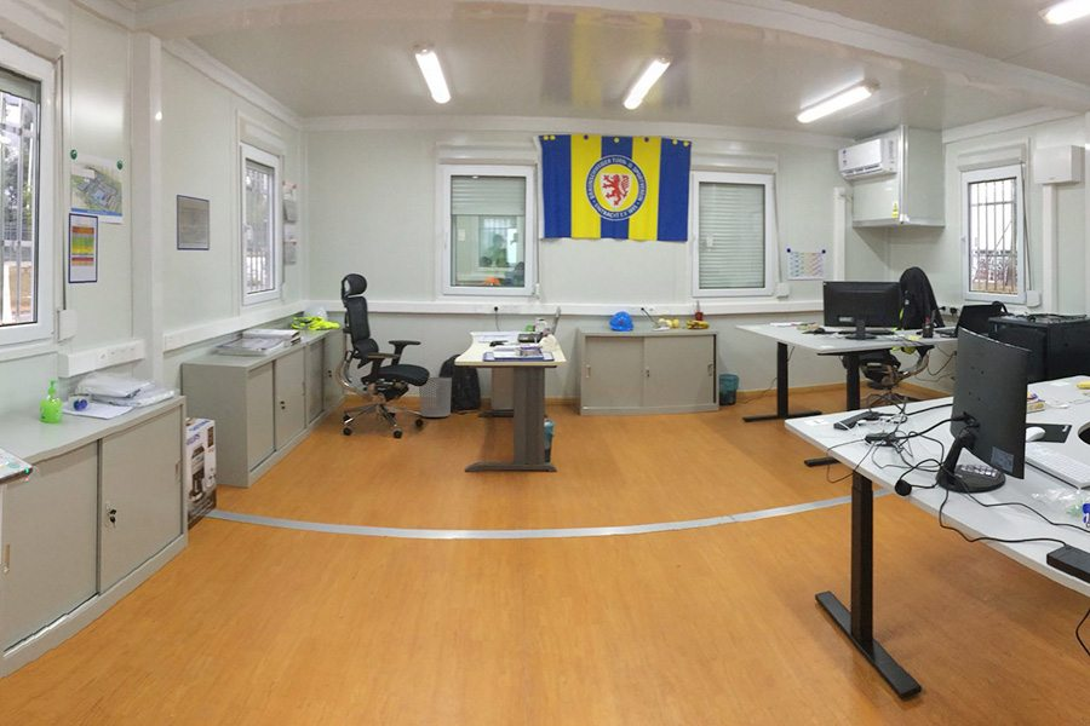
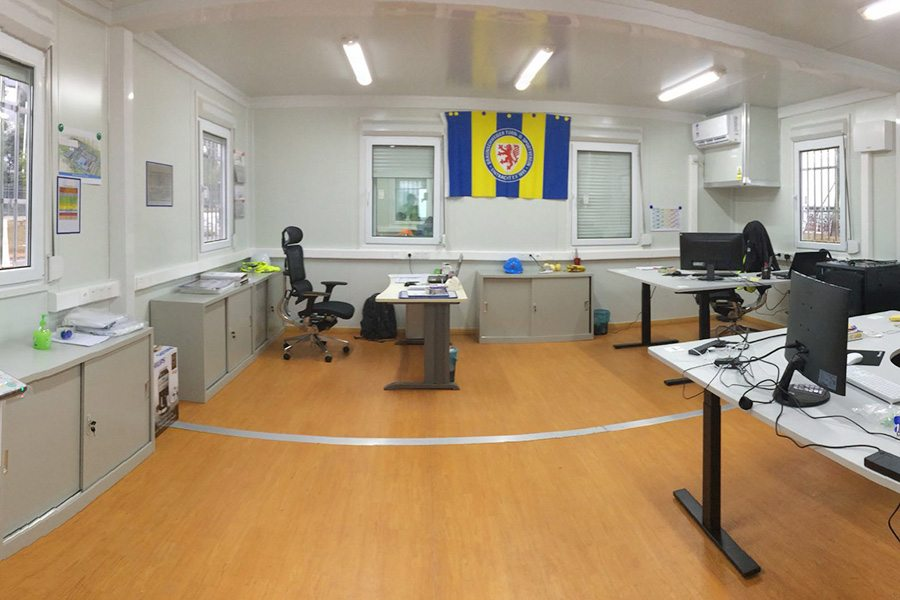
- waste bin [418,376,453,419]
